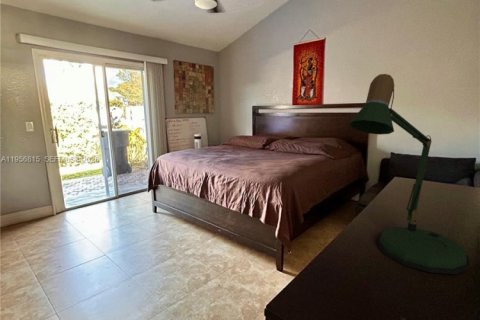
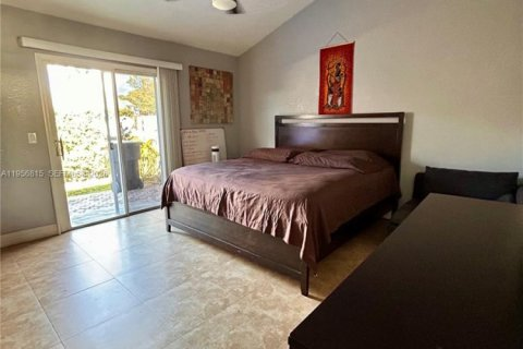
- desk lamp [348,73,470,275]
